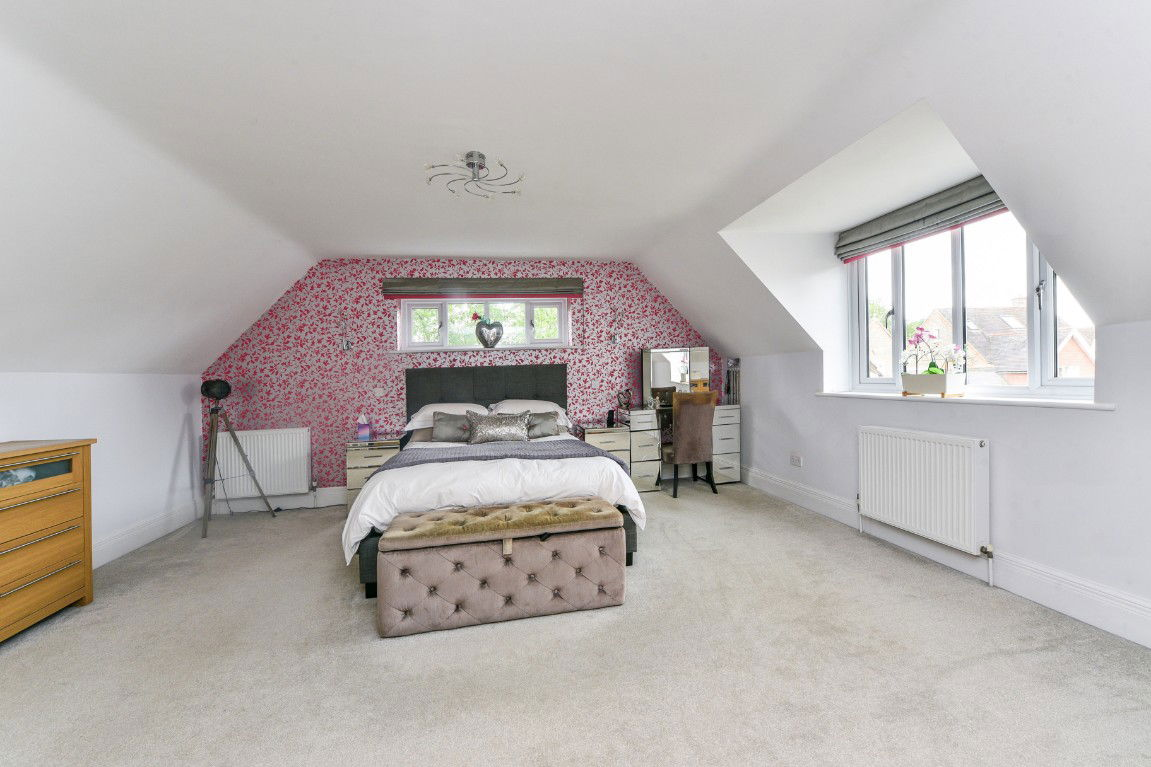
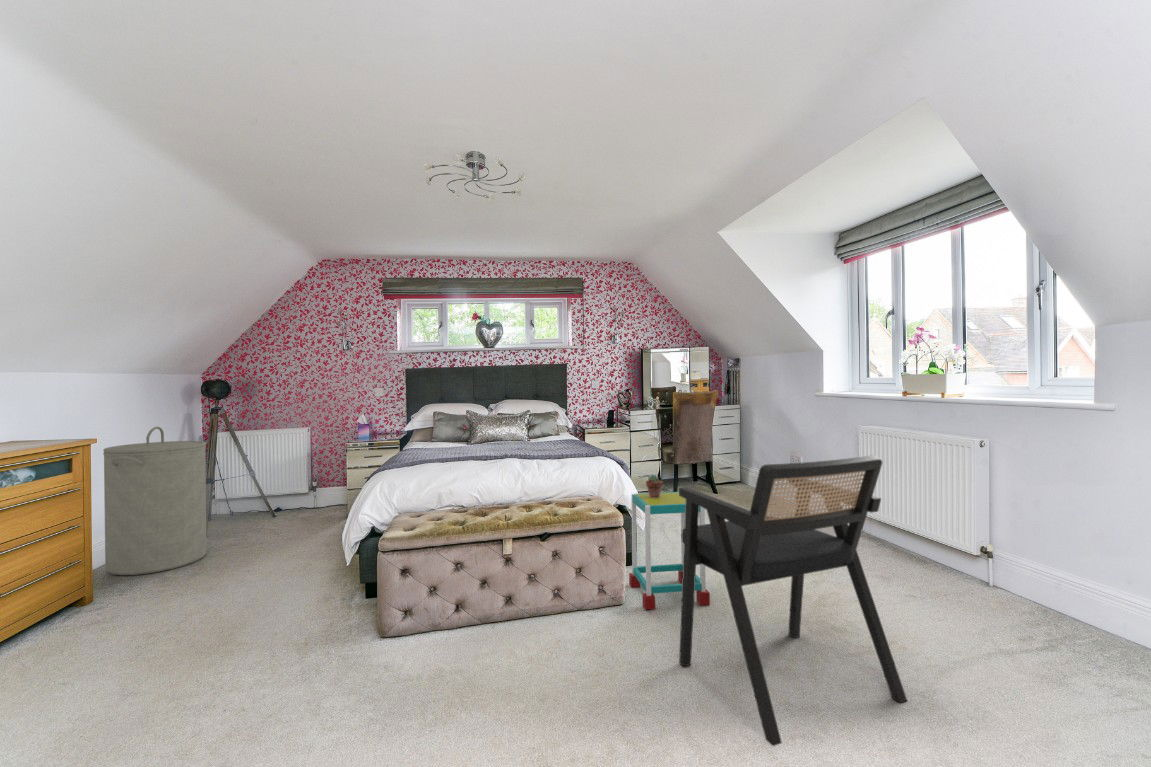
+ side table [628,491,711,611]
+ armchair [678,454,908,747]
+ potted succulent [645,474,664,498]
+ laundry hamper [102,426,208,576]
